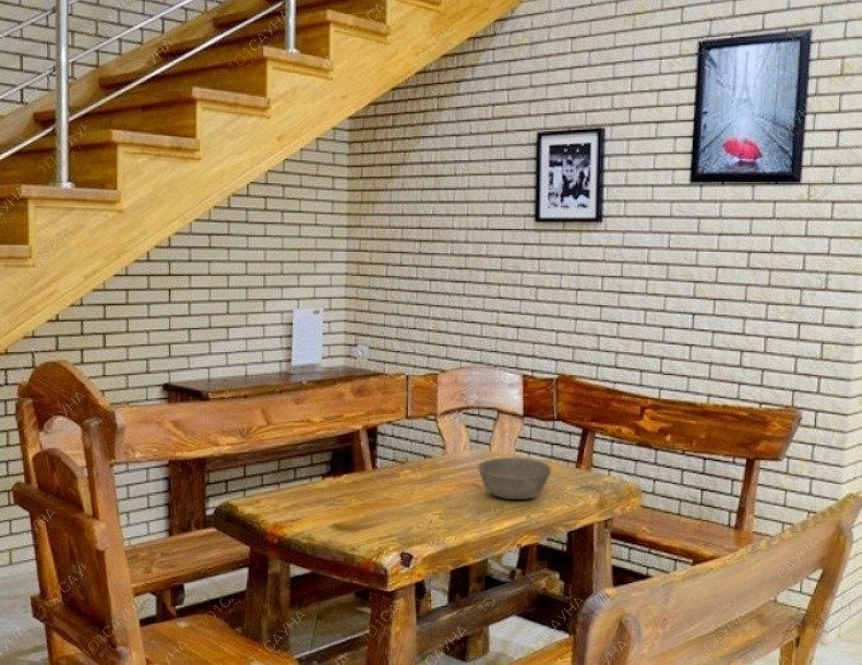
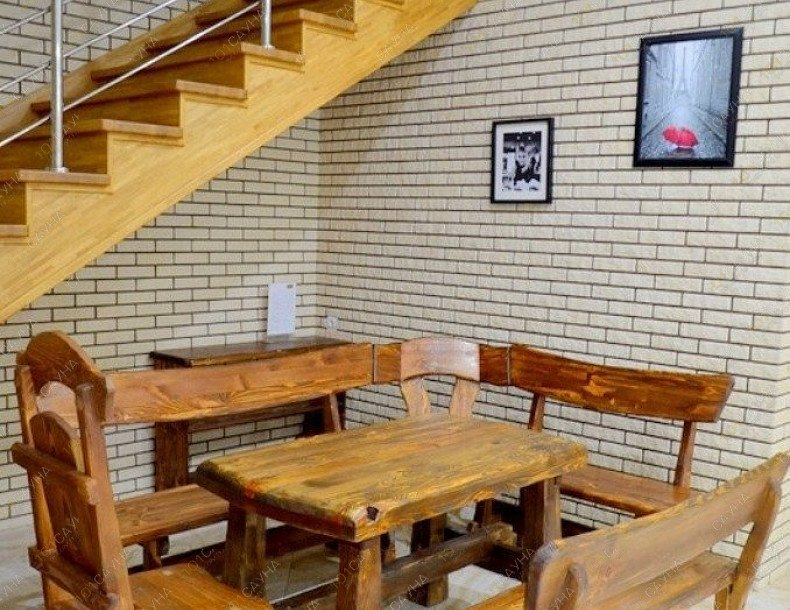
- bowl [477,457,552,500]
